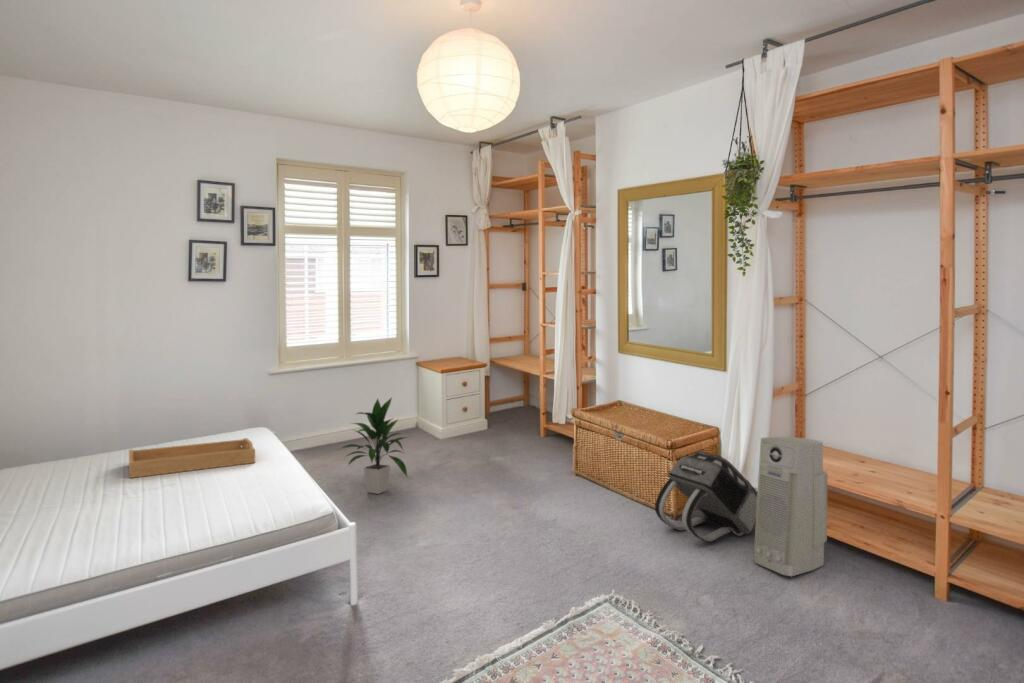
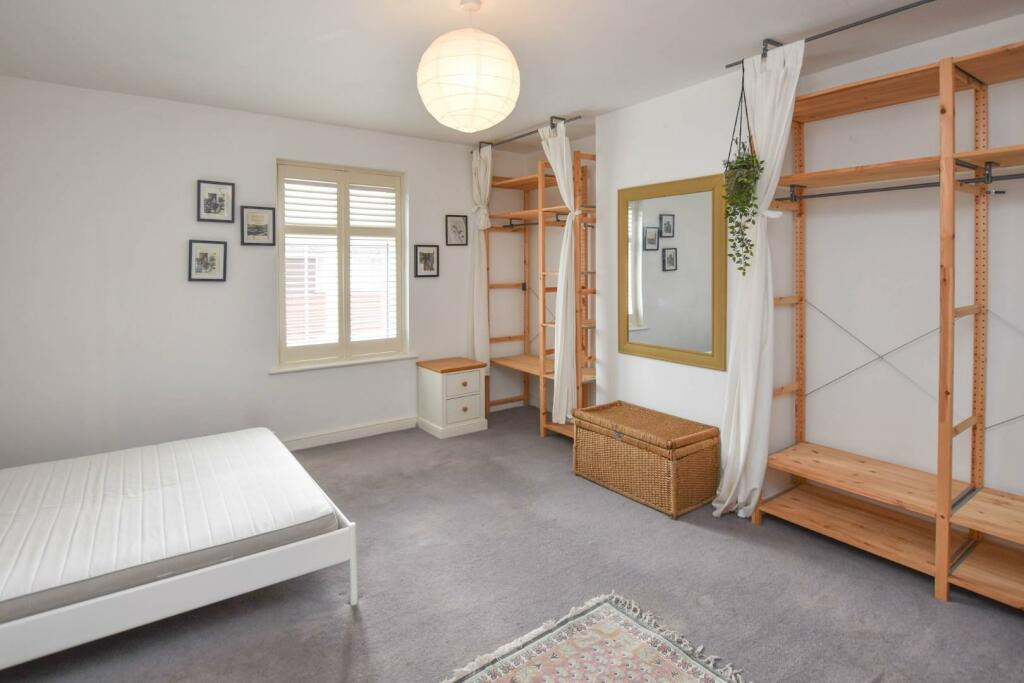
- serving tray [128,437,256,479]
- air purifier [753,436,829,577]
- indoor plant [337,396,410,495]
- backpack [654,450,758,543]
